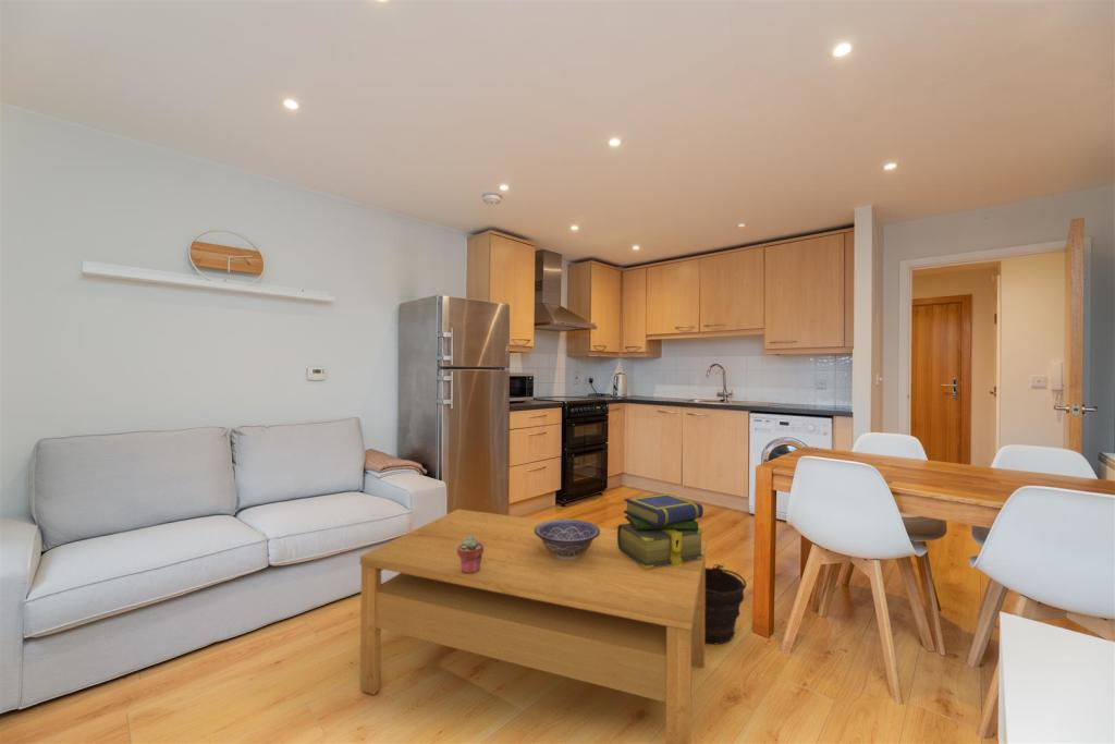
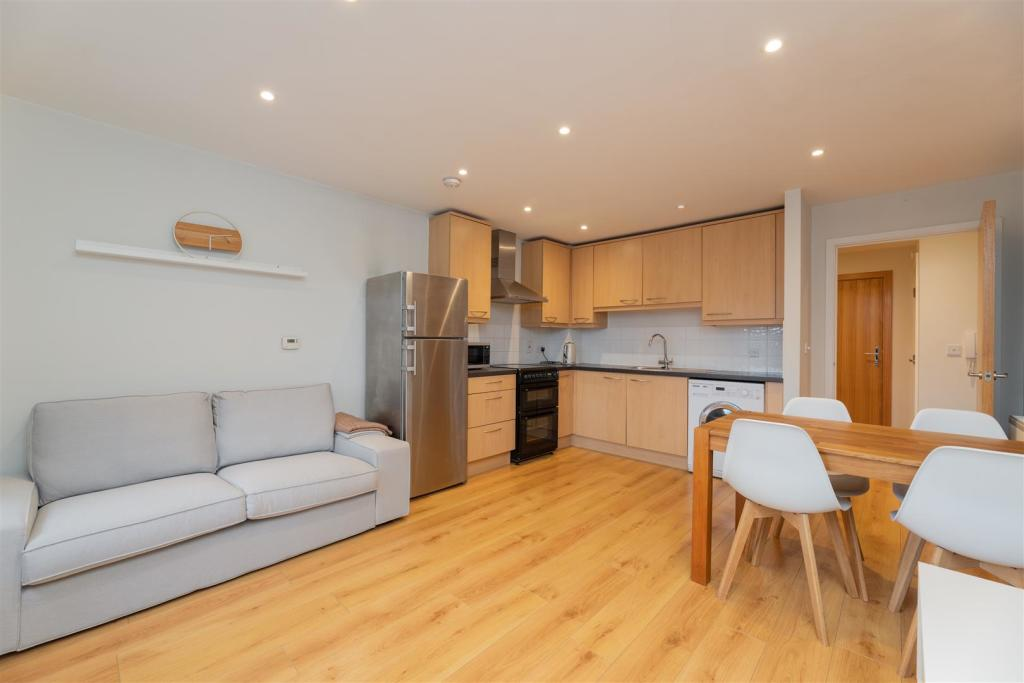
- decorative bowl [535,519,600,560]
- stack of books [616,492,707,569]
- potted succulent [457,537,483,574]
- coffee table [359,508,708,744]
- bucket [704,563,747,645]
